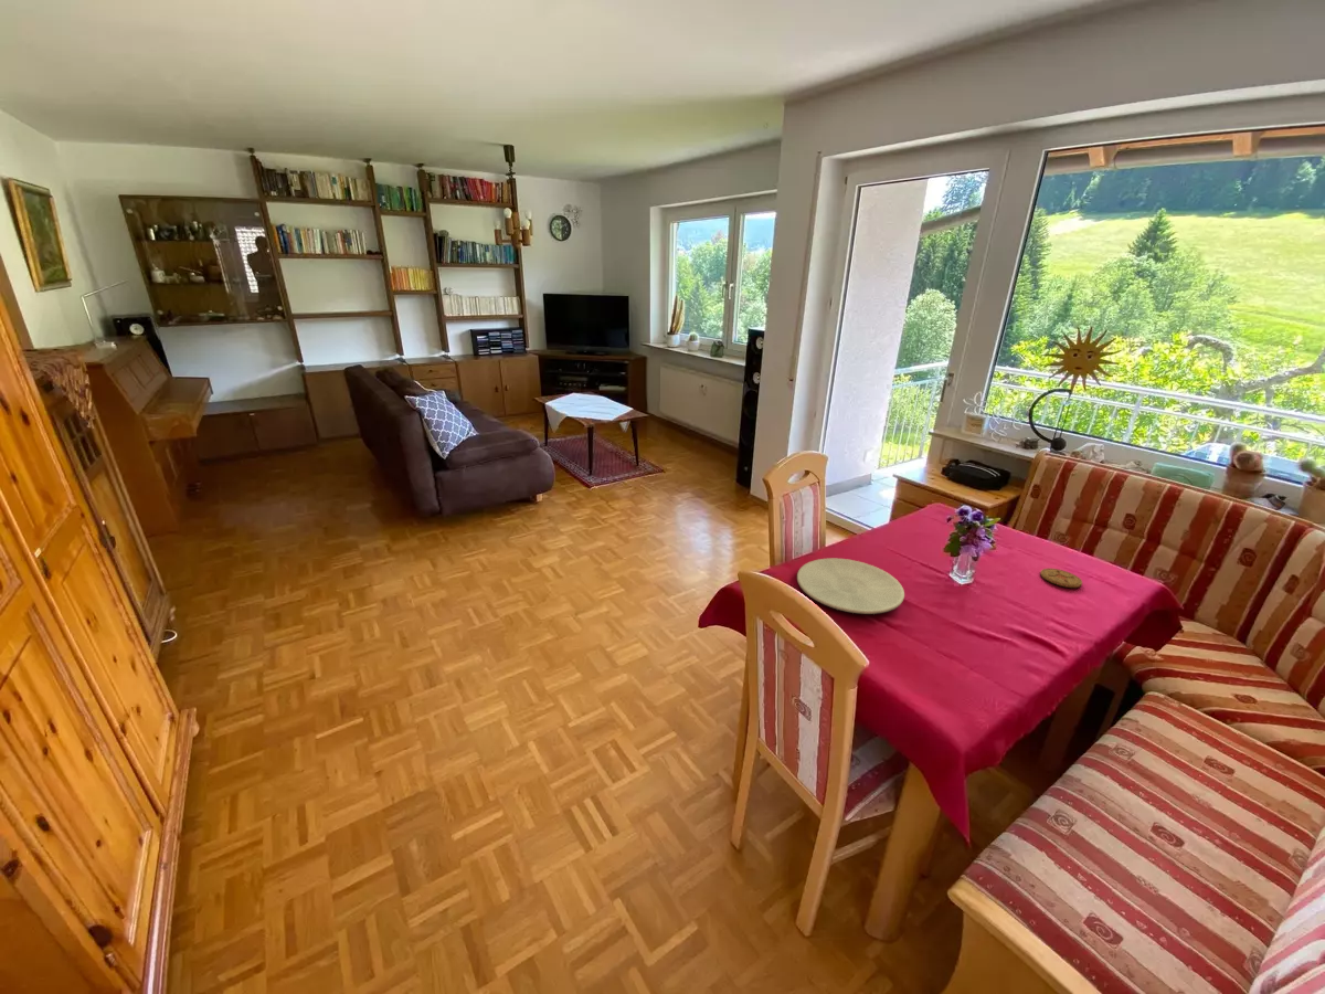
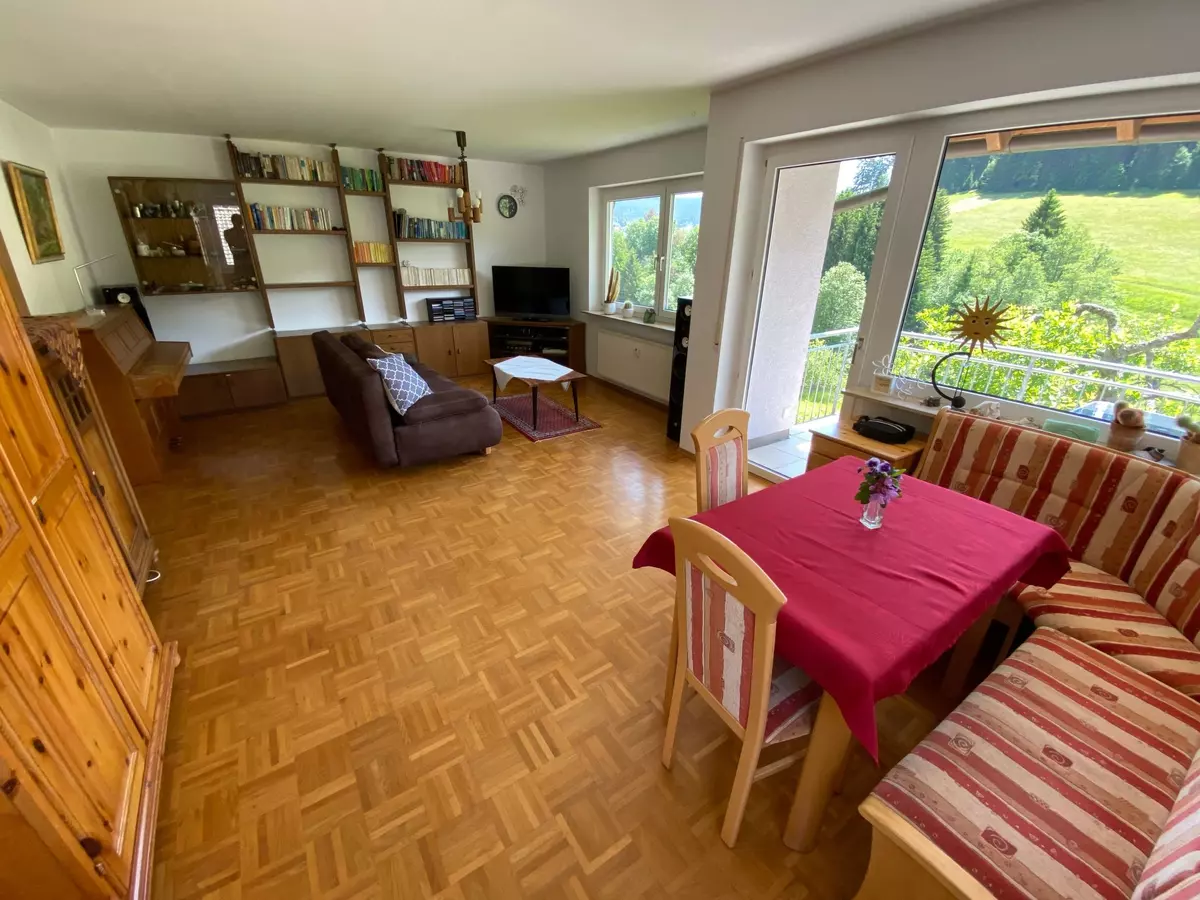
- plate [796,558,905,615]
- coaster [1039,568,1083,589]
